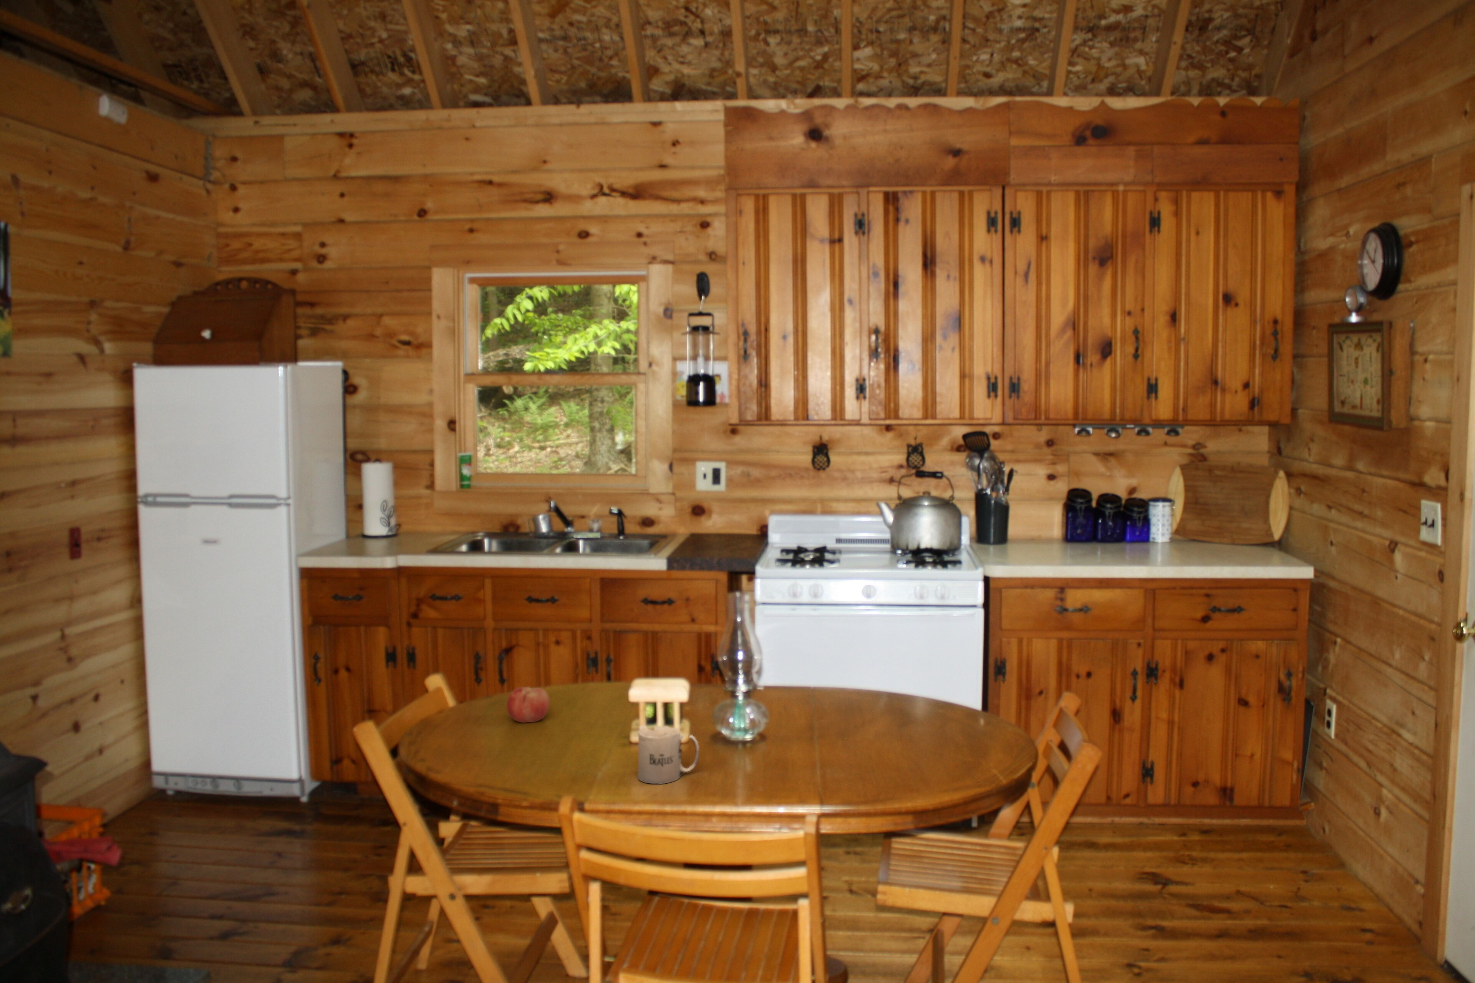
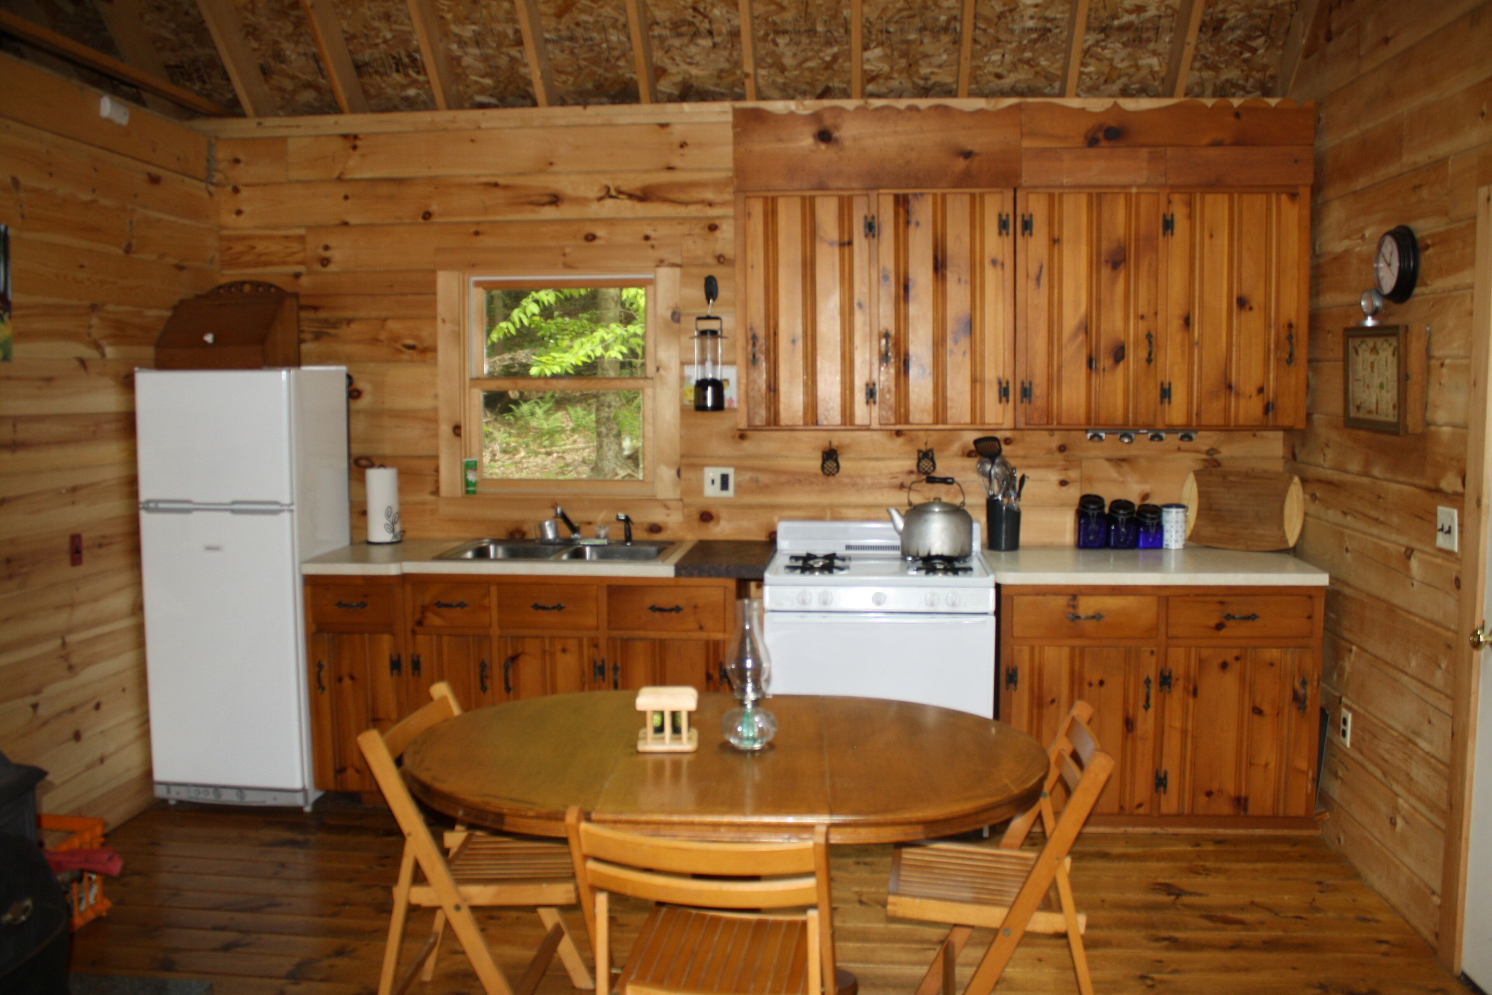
- fruit [507,687,550,723]
- mug [638,724,699,784]
